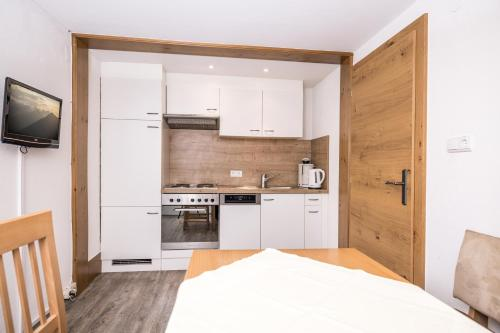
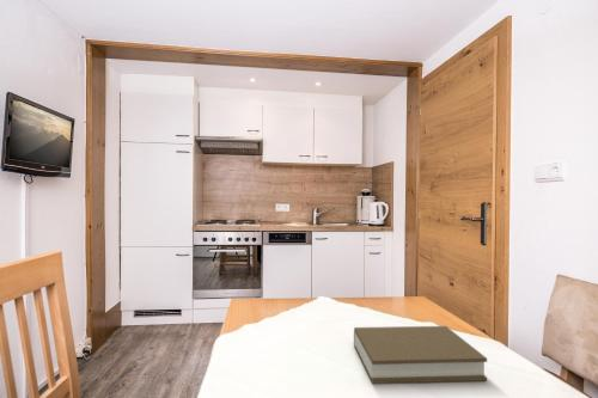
+ book [353,325,488,385]
